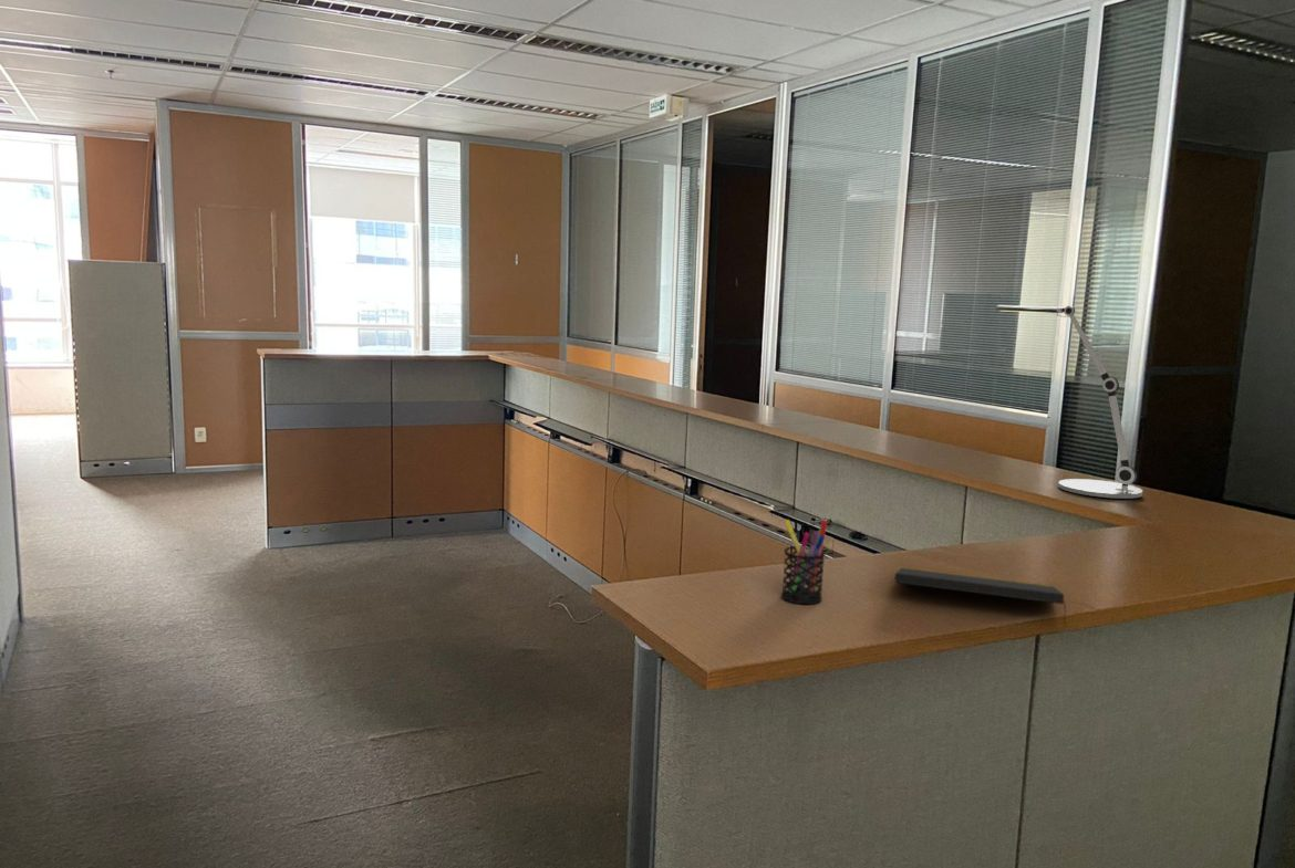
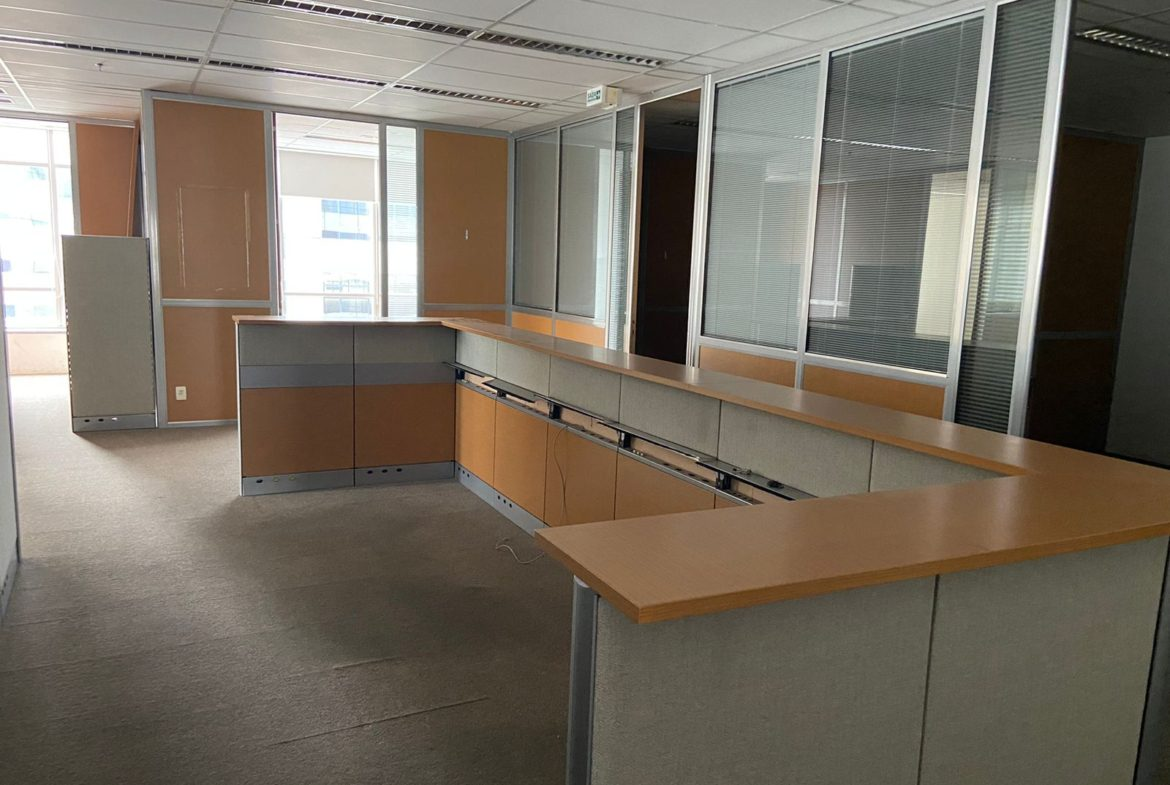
- pen holder [780,519,828,605]
- desk lamp [995,304,1143,500]
- notepad [893,566,1067,627]
